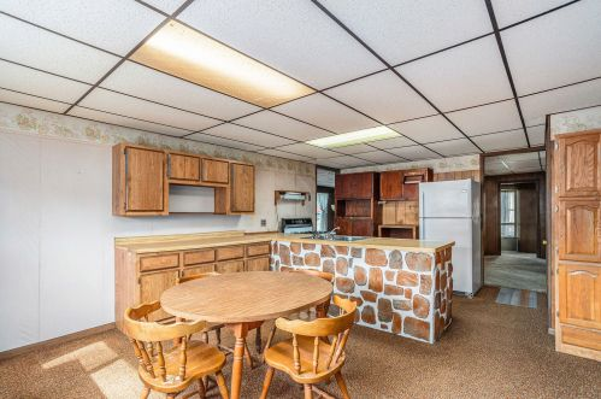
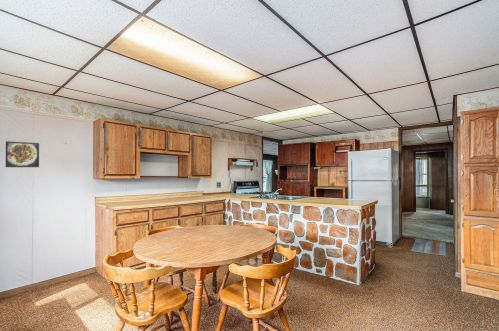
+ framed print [5,140,40,168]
